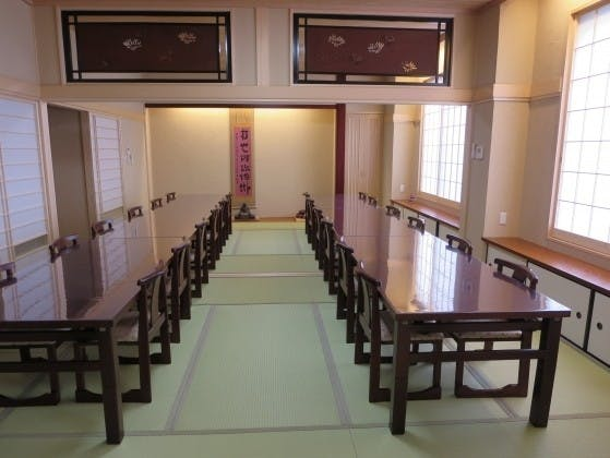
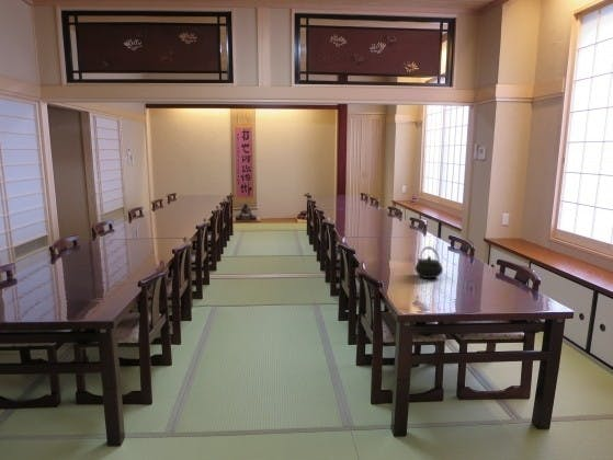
+ kettle [413,245,444,279]
